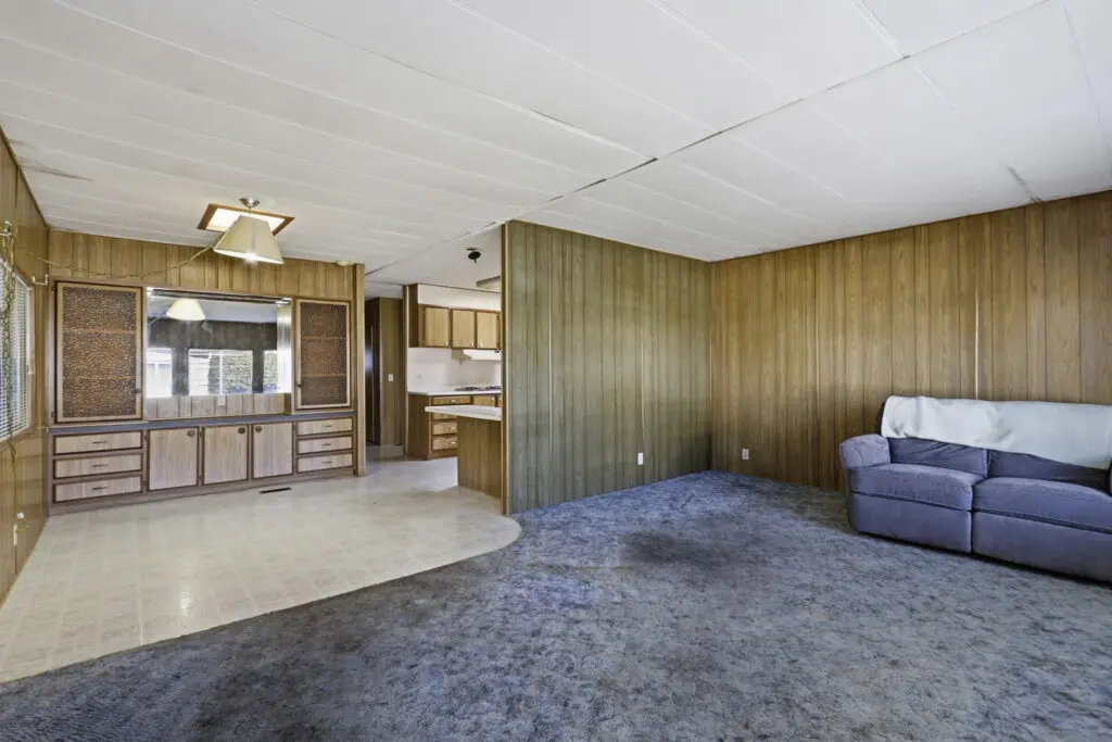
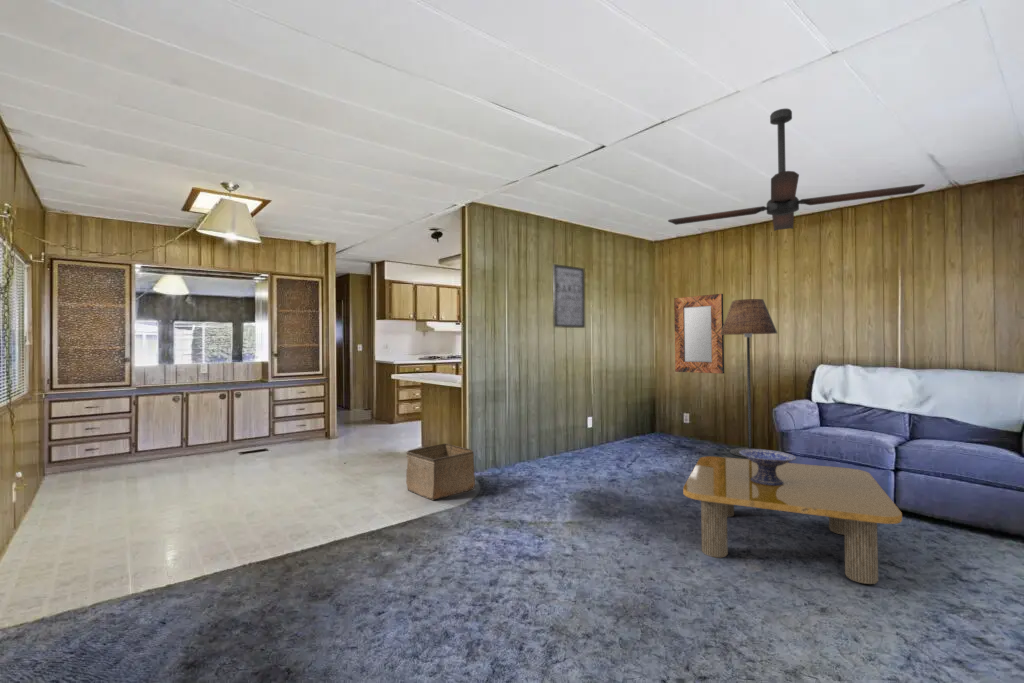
+ home mirror [673,293,725,375]
+ wall art [552,263,586,329]
+ floor lamp [721,298,778,458]
+ storage bin [405,442,476,501]
+ coffee table [682,455,903,585]
+ decorative bowl [739,448,797,486]
+ ceiling fan [667,107,926,232]
